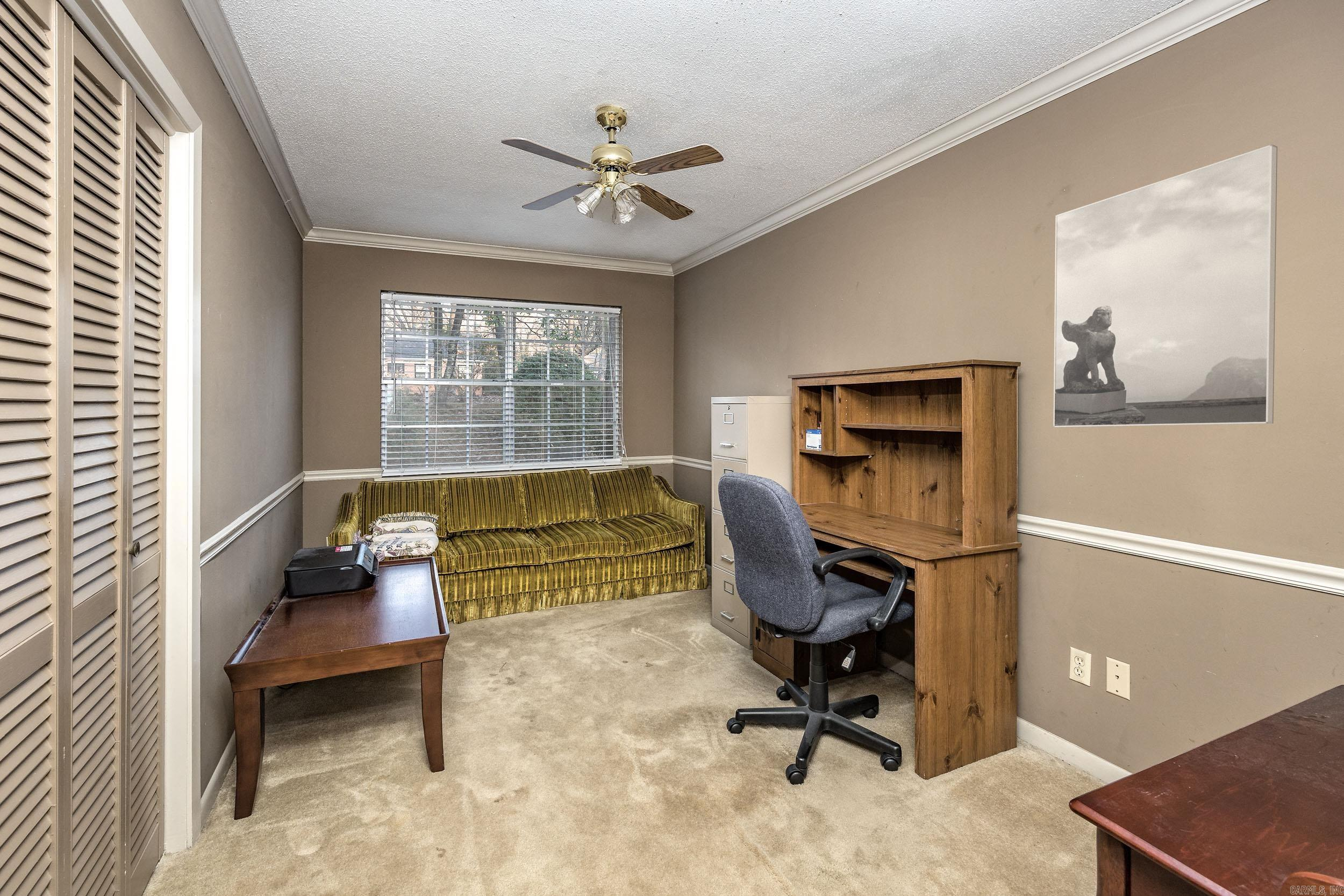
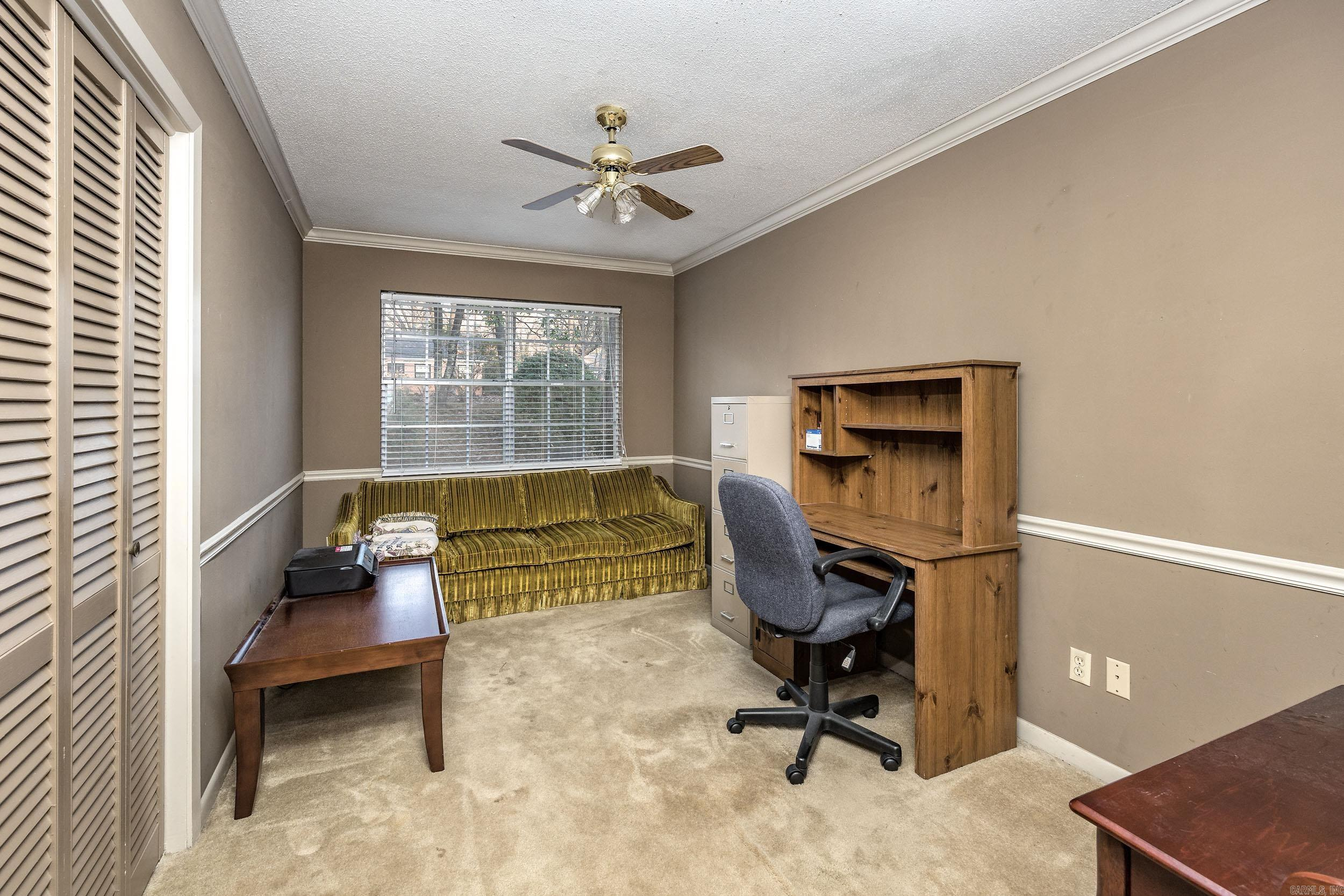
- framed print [1053,144,1278,428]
